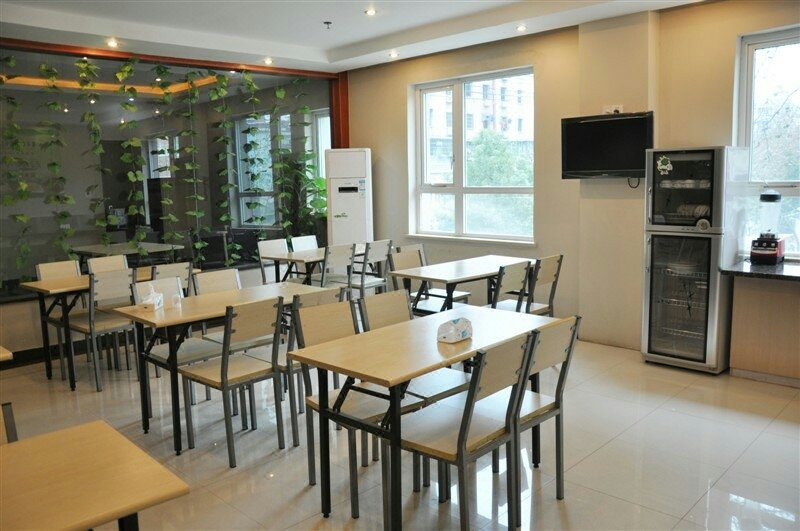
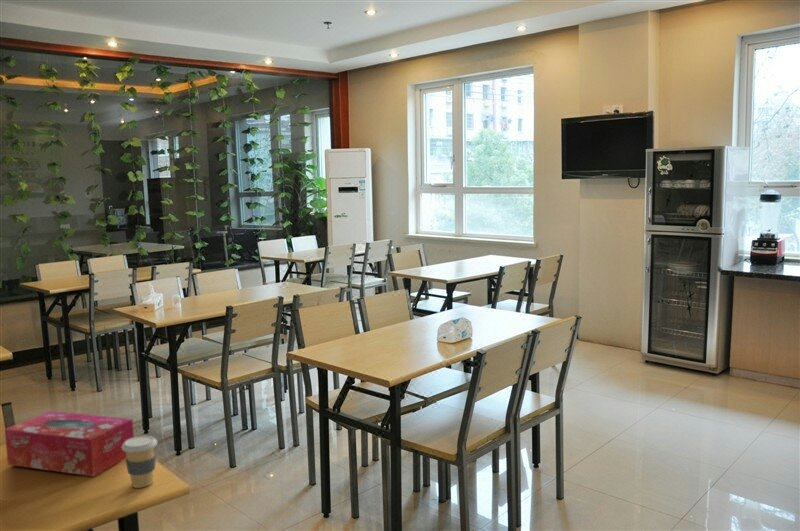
+ tissue box [4,410,135,477]
+ coffee cup [122,435,158,489]
